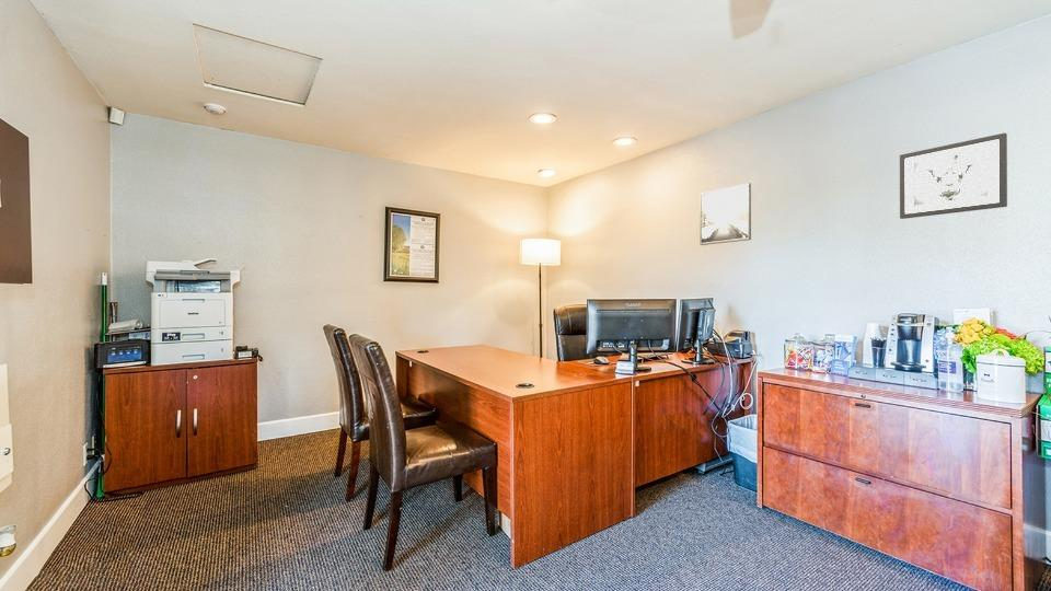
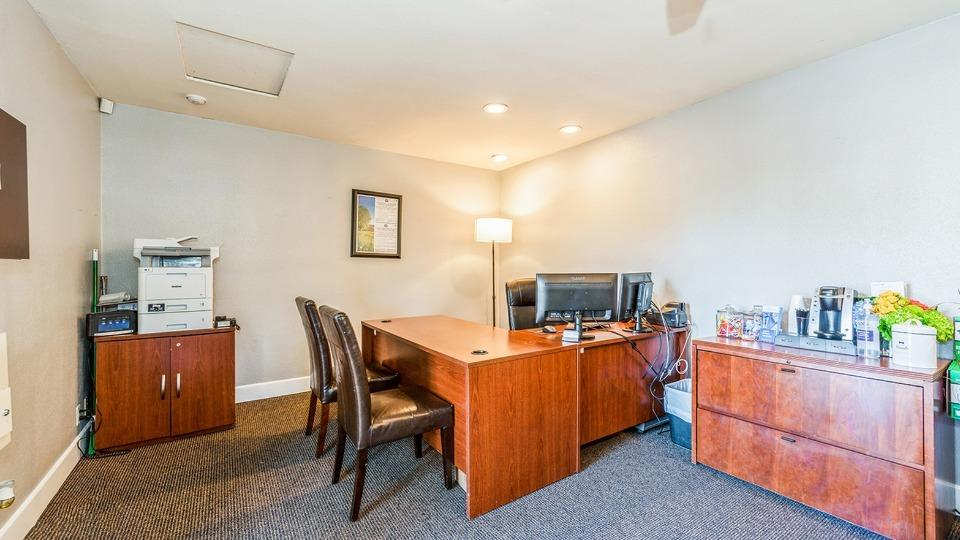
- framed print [698,182,752,246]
- wall art [899,132,1008,220]
